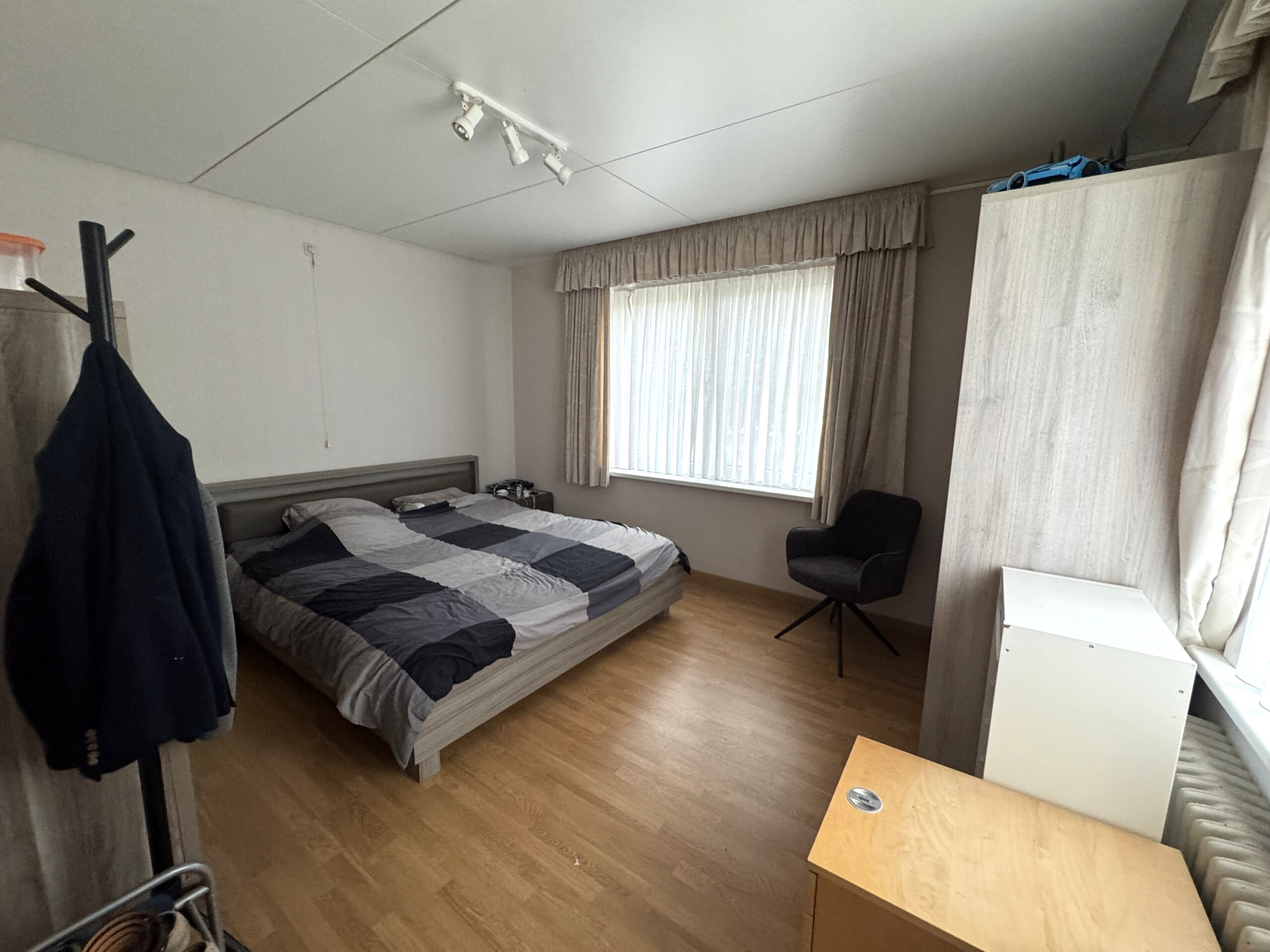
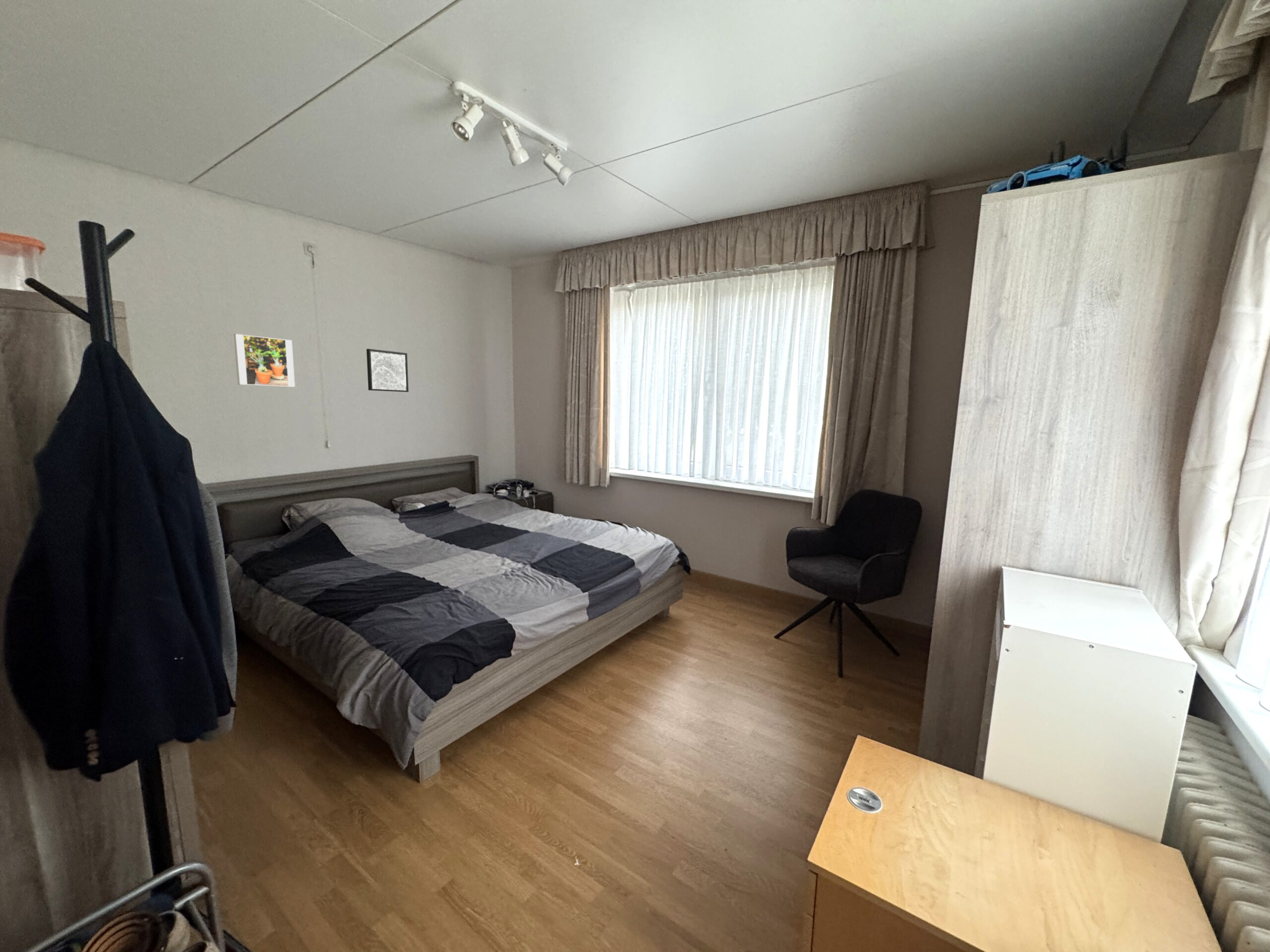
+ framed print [233,333,296,387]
+ wall art [366,348,409,393]
